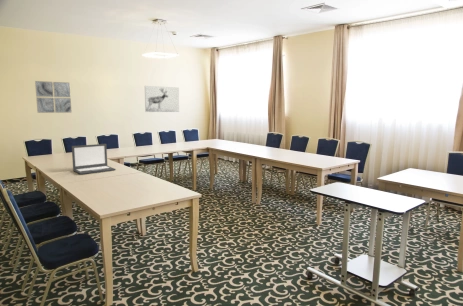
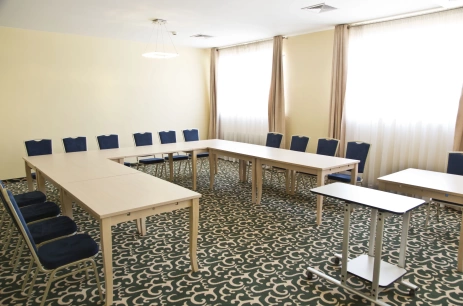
- laptop [71,143,117,175]
- wall art [34,80,73,114]
- wall art [144,85,180,113]
